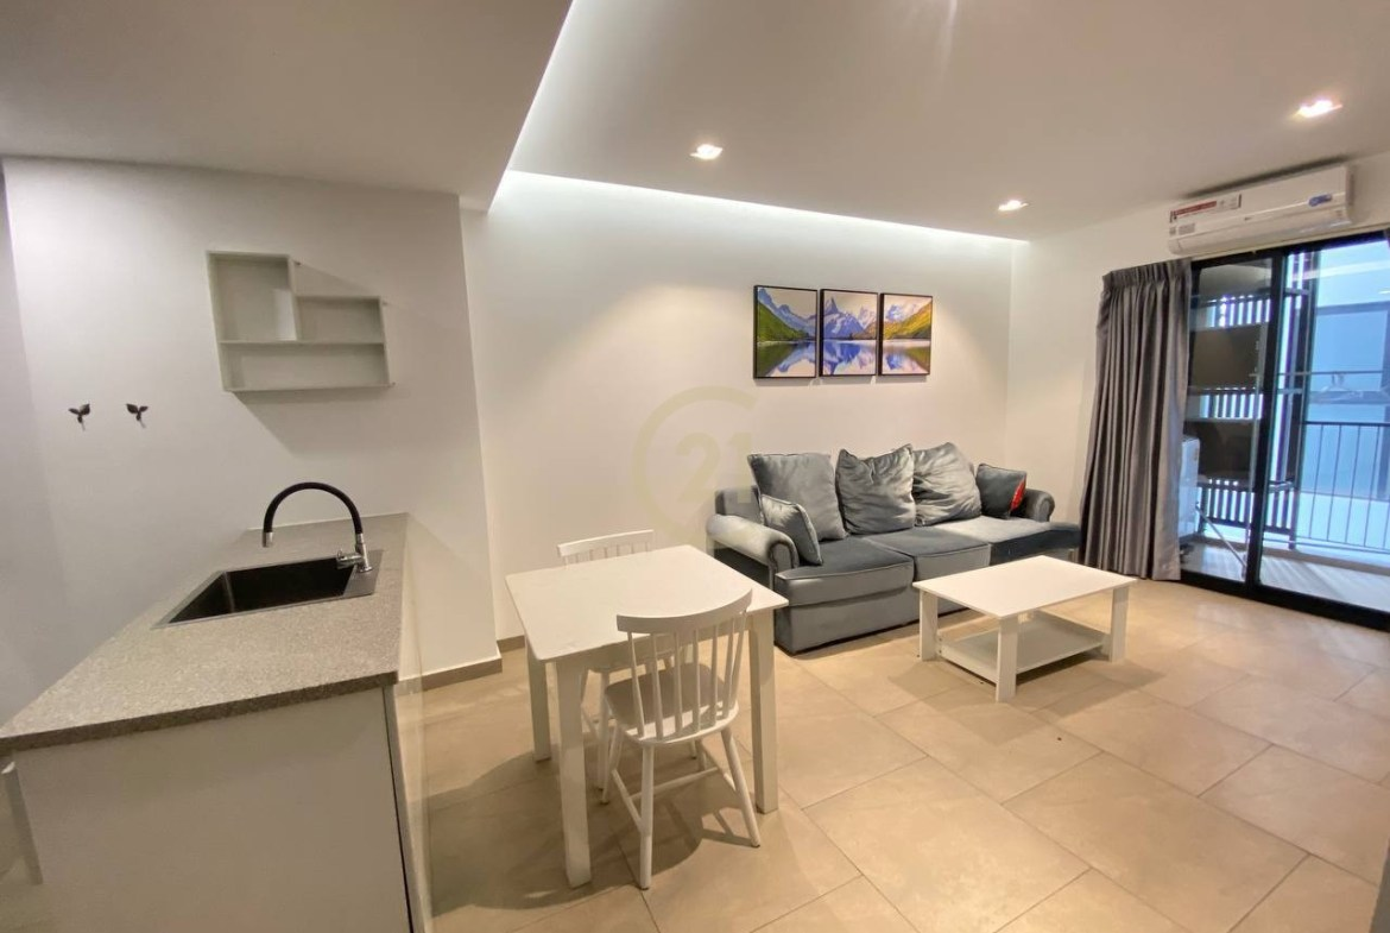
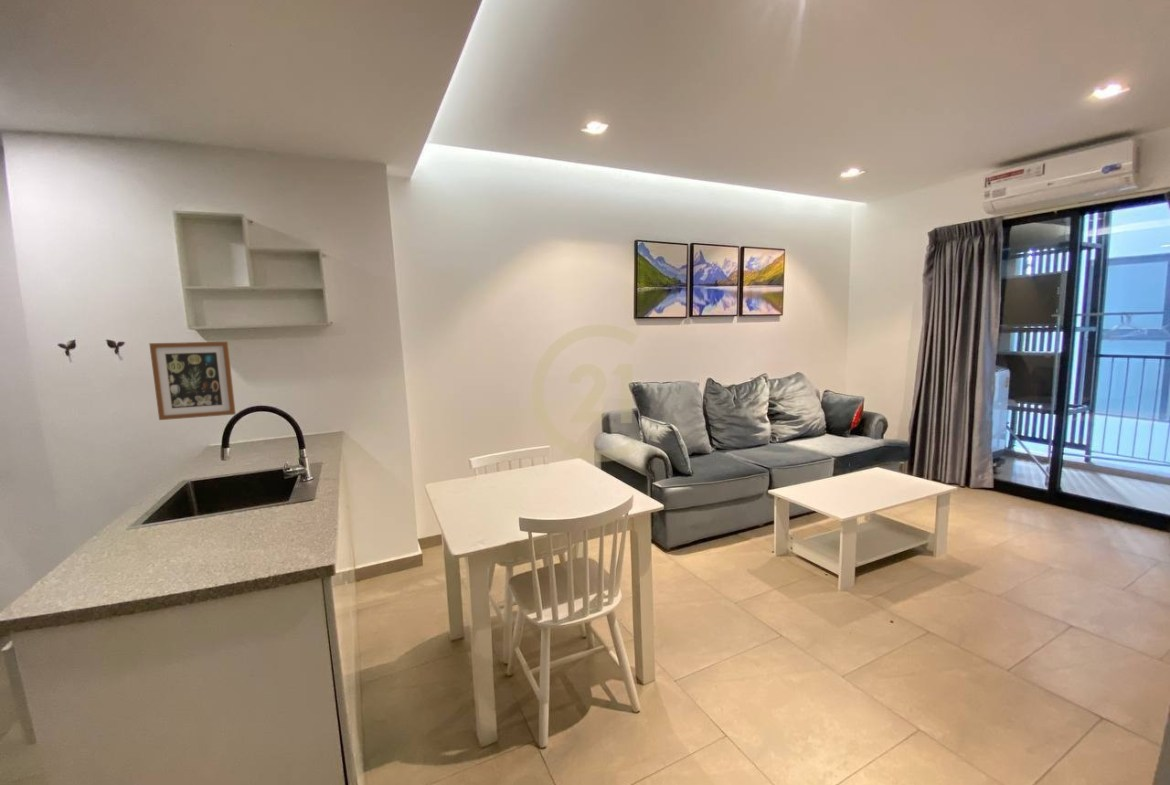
+ wall art [148,341,237,421]
